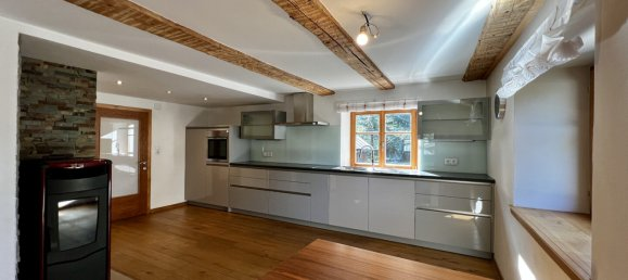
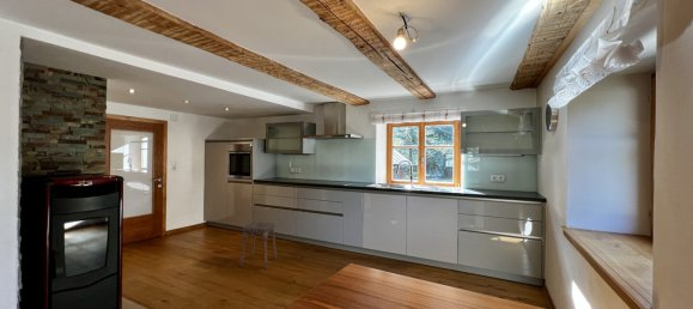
+ stool [239,222,278,269]
